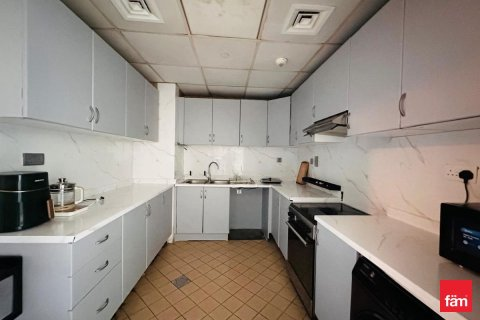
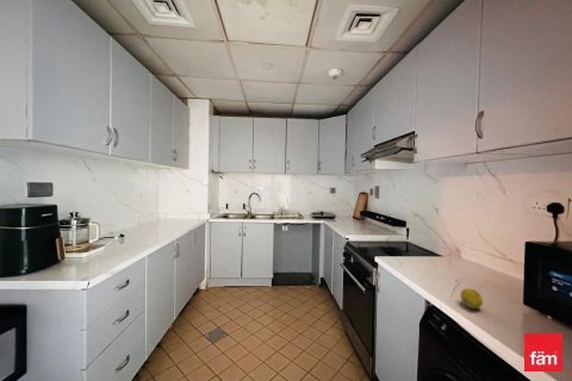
+ fruit [459,288,484,310]
